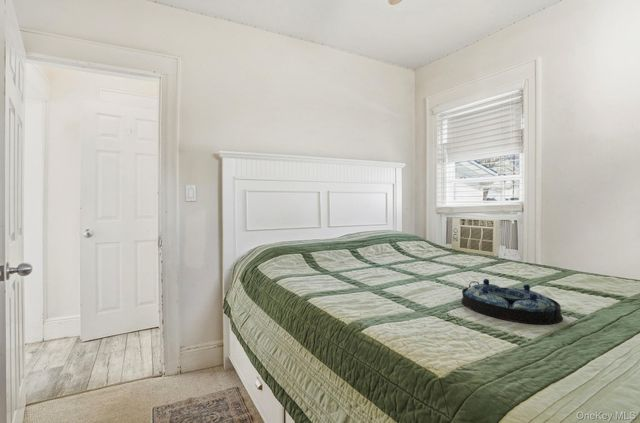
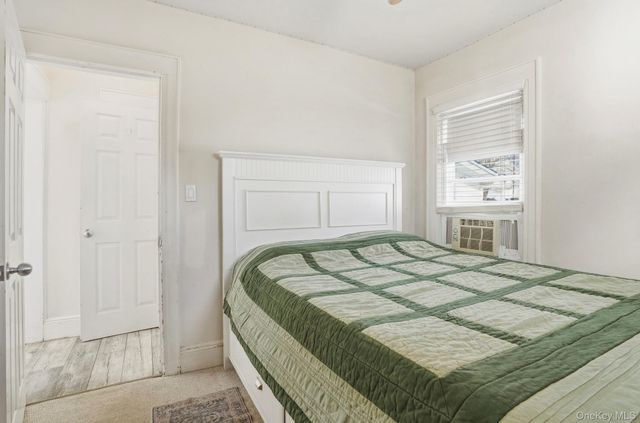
- serving tray [460,278,564,325]
